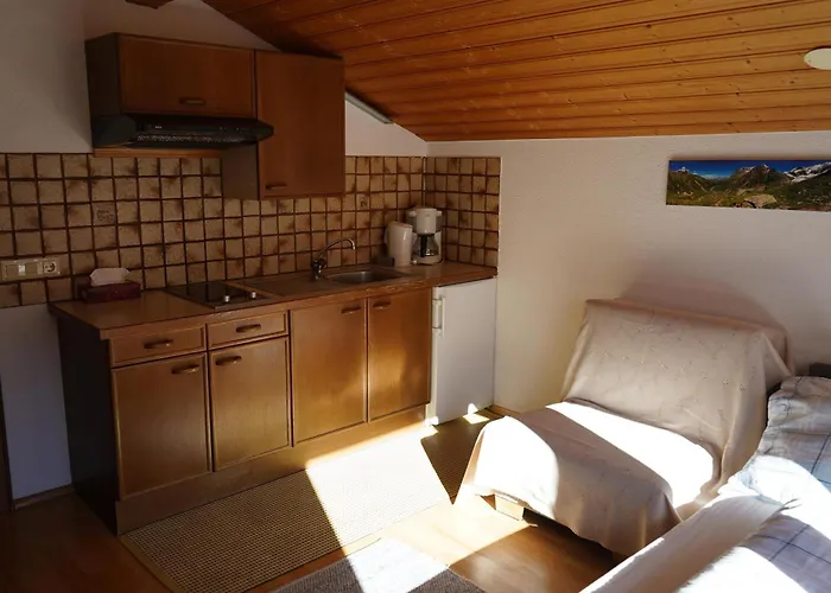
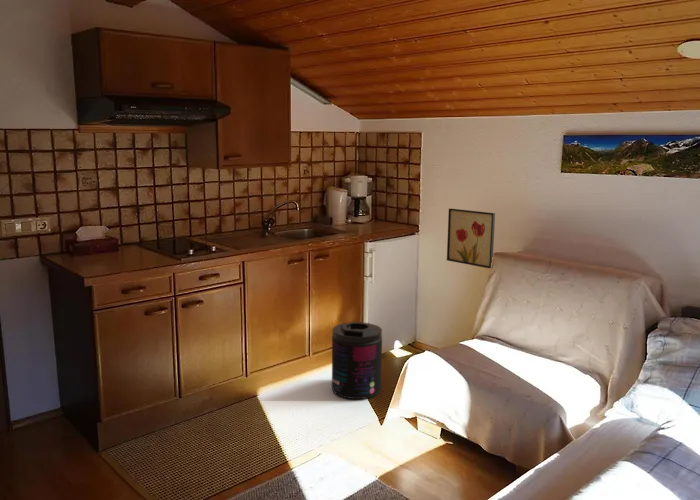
+ wall art [446,208,496,269]
+ supplement container [331,321,383,400]
